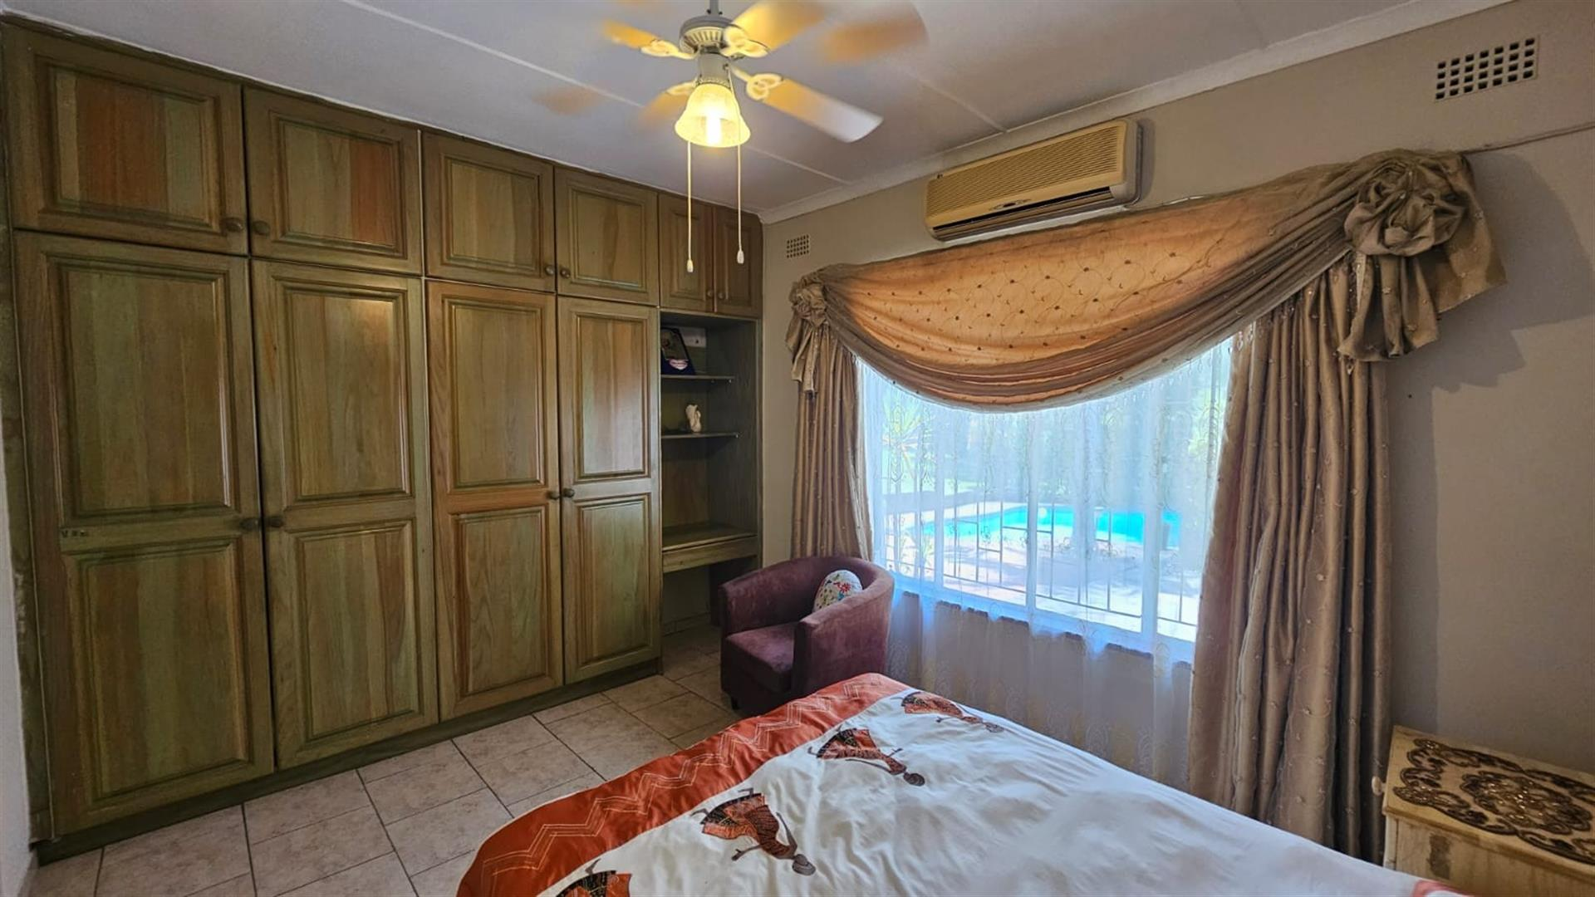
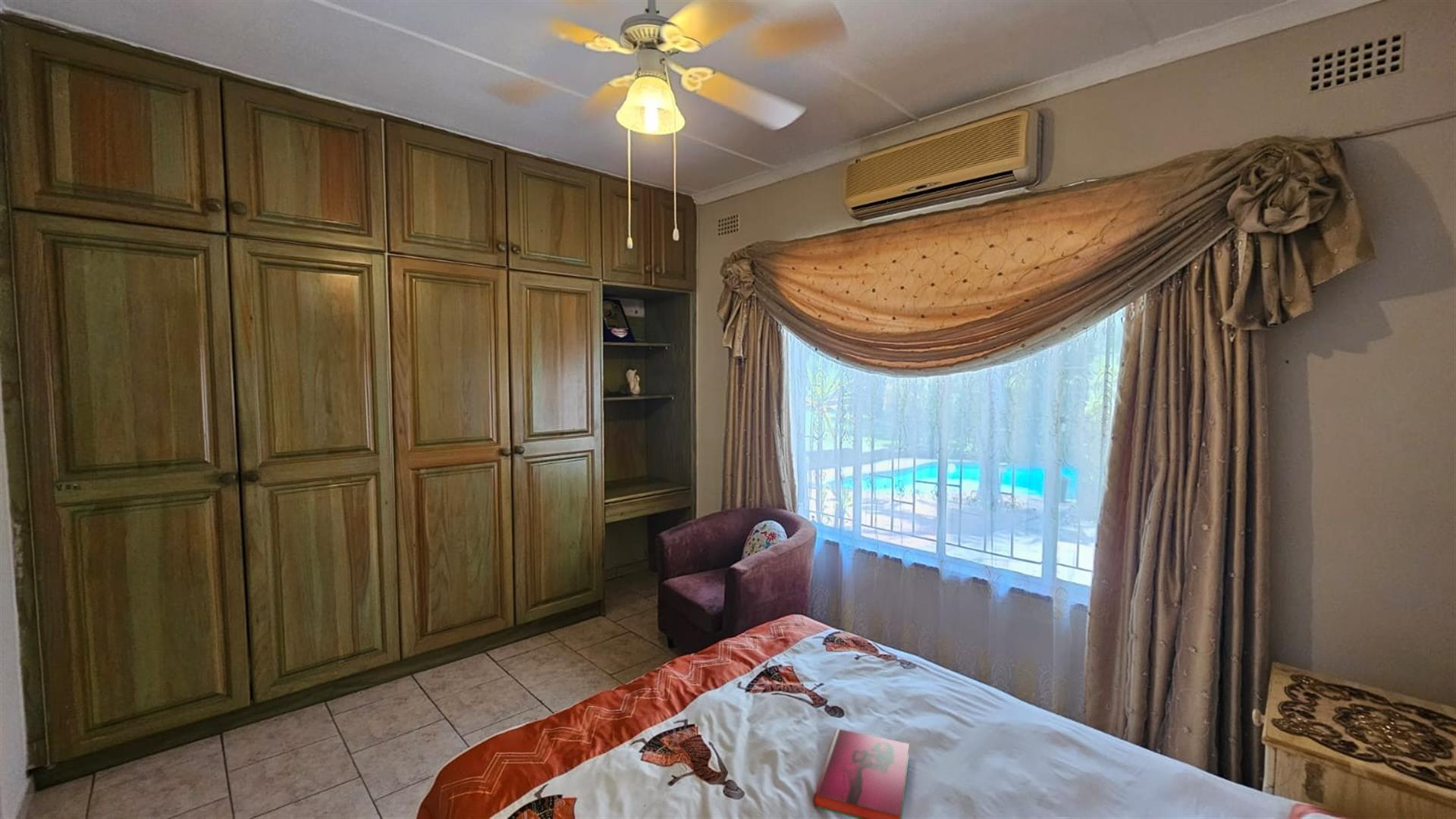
+ hardback book [812,727,910,819]
